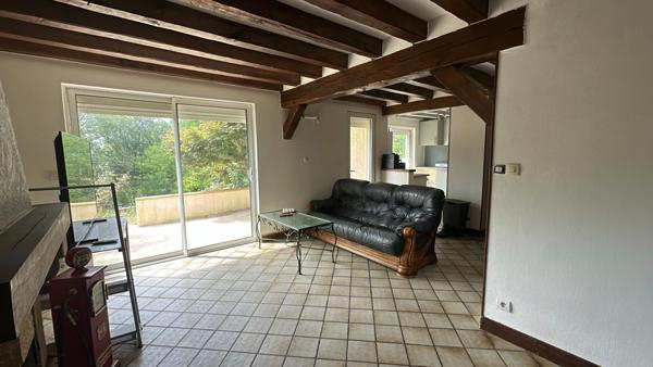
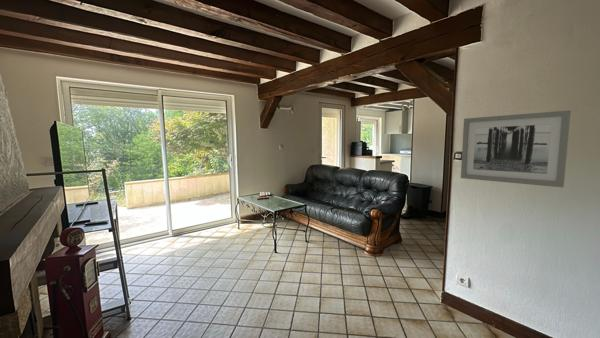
+ wall art [460,109,572,188]
